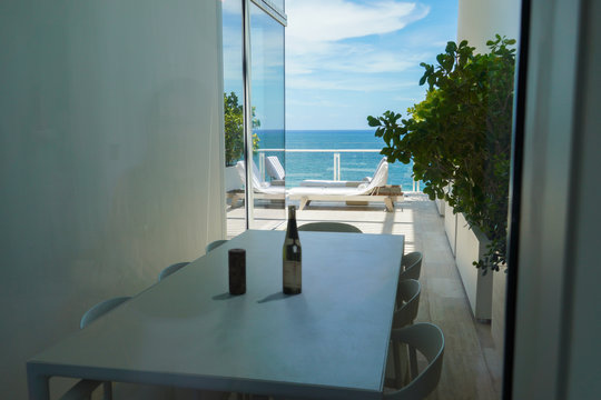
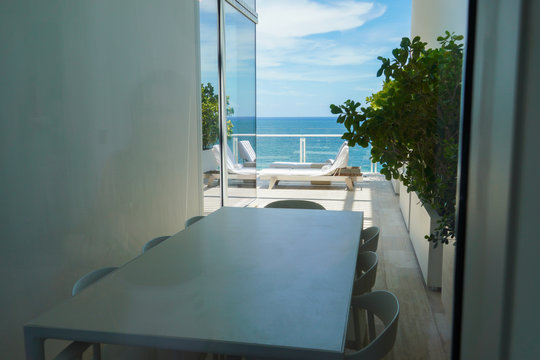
- candle [227,247,247,296]
- wine bottle [282,203,303,296]
